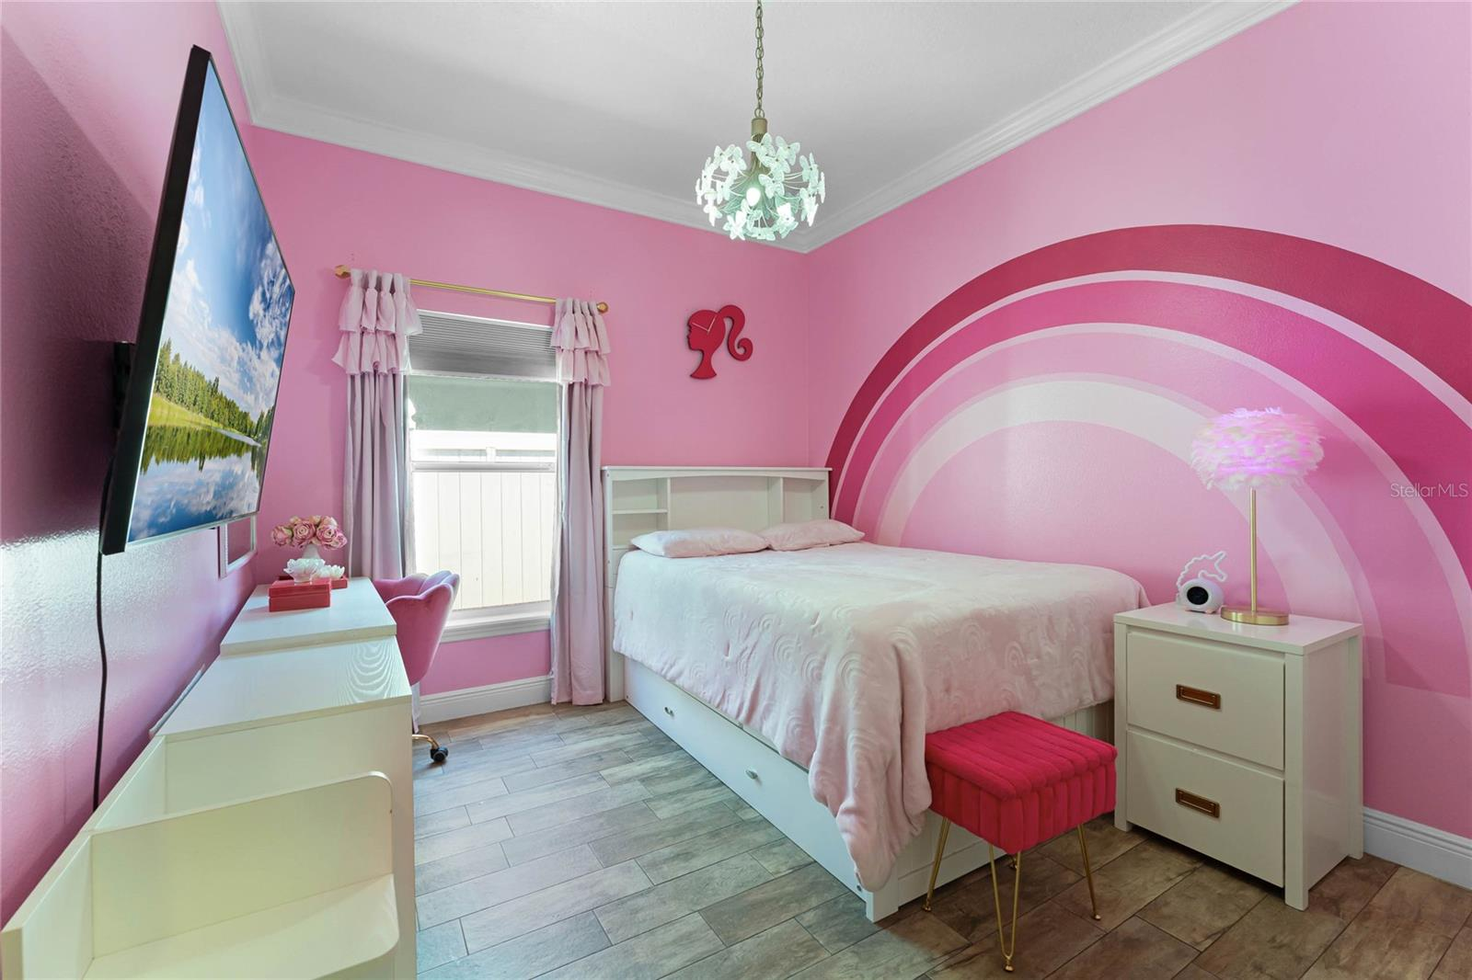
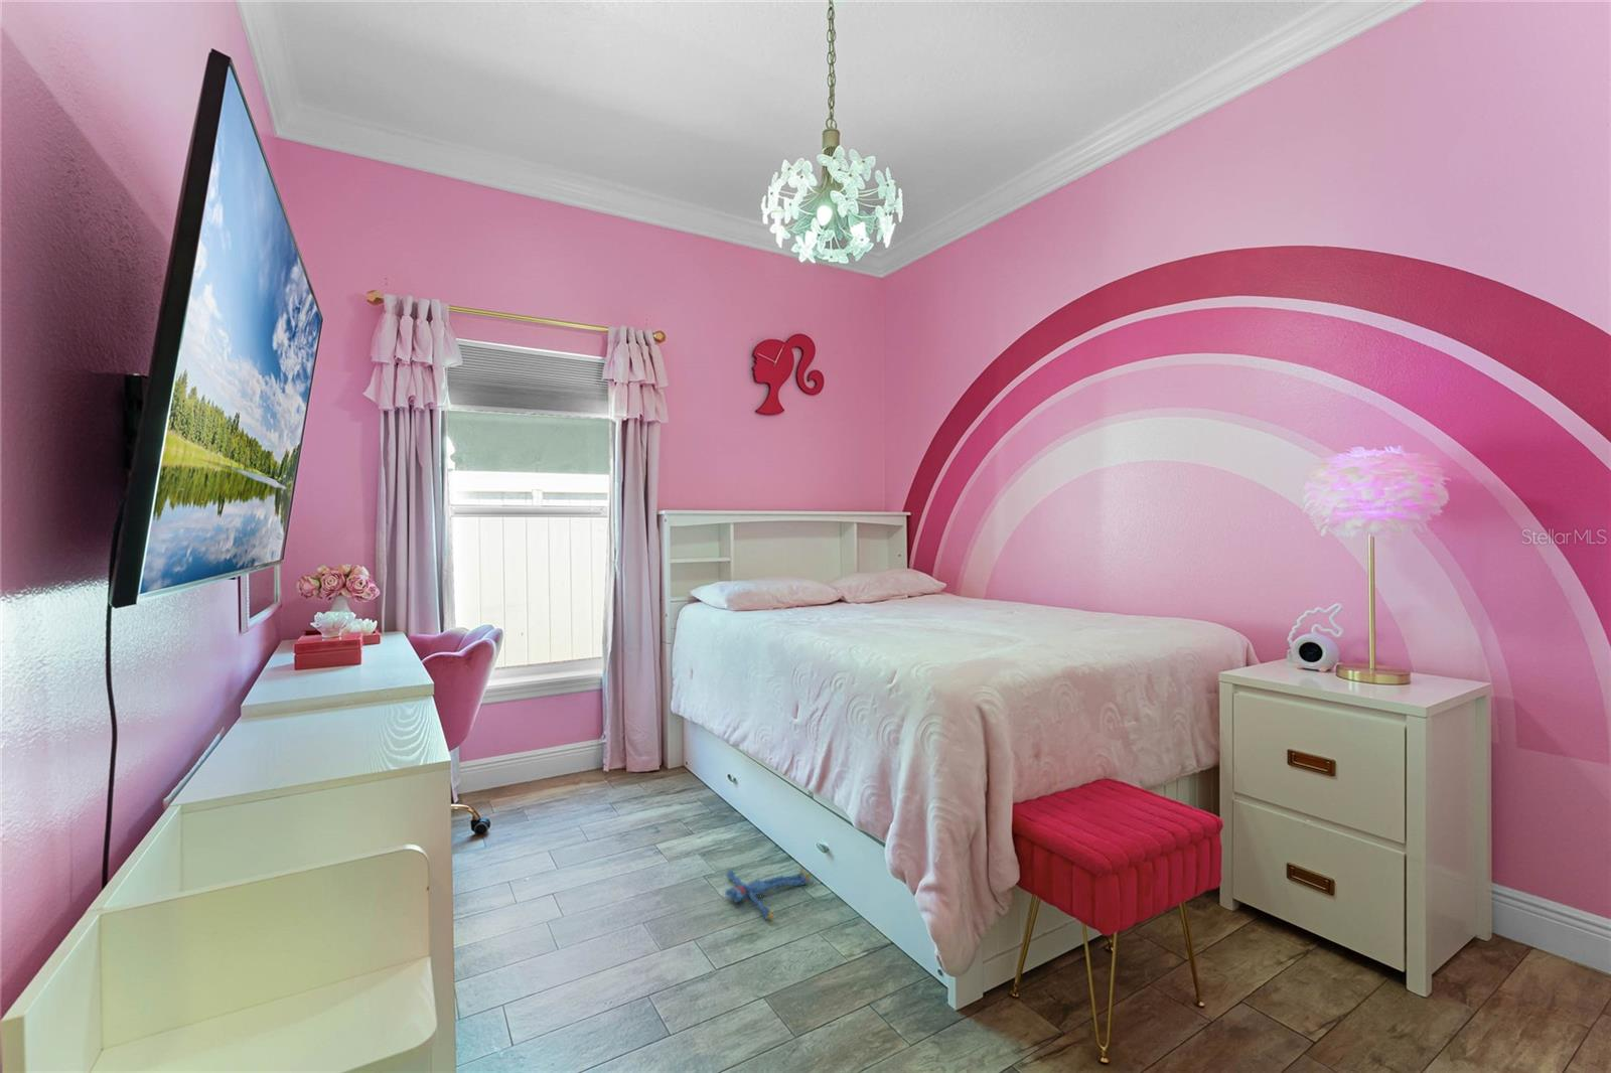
+ plush toy [723,866,811,921]
